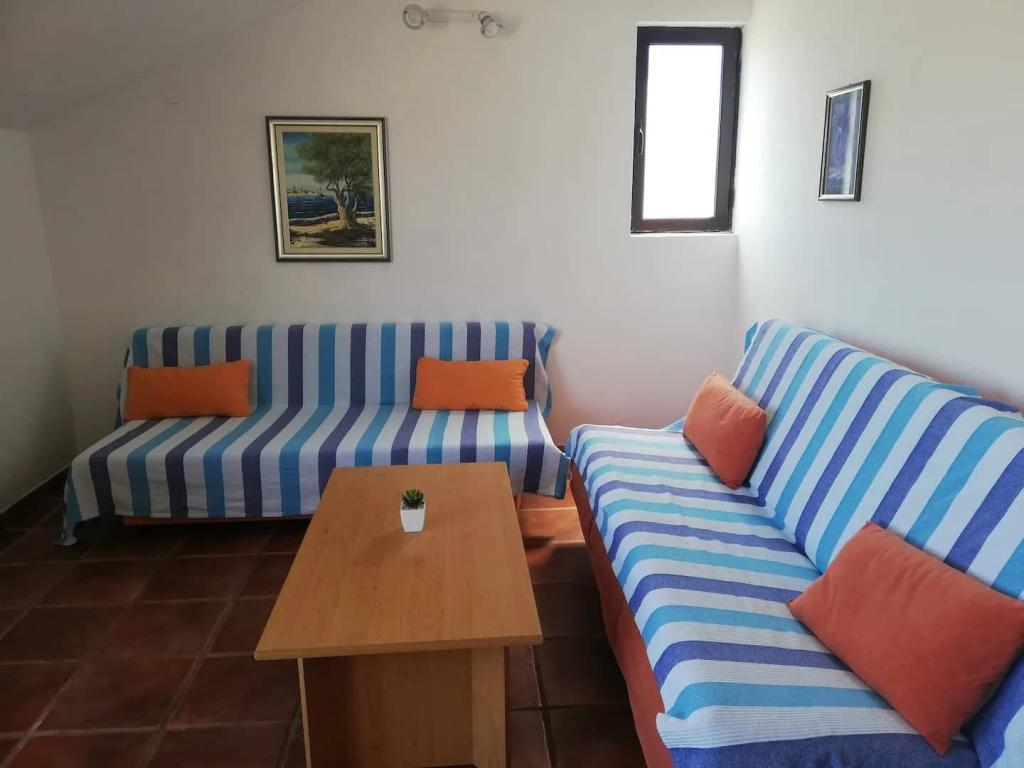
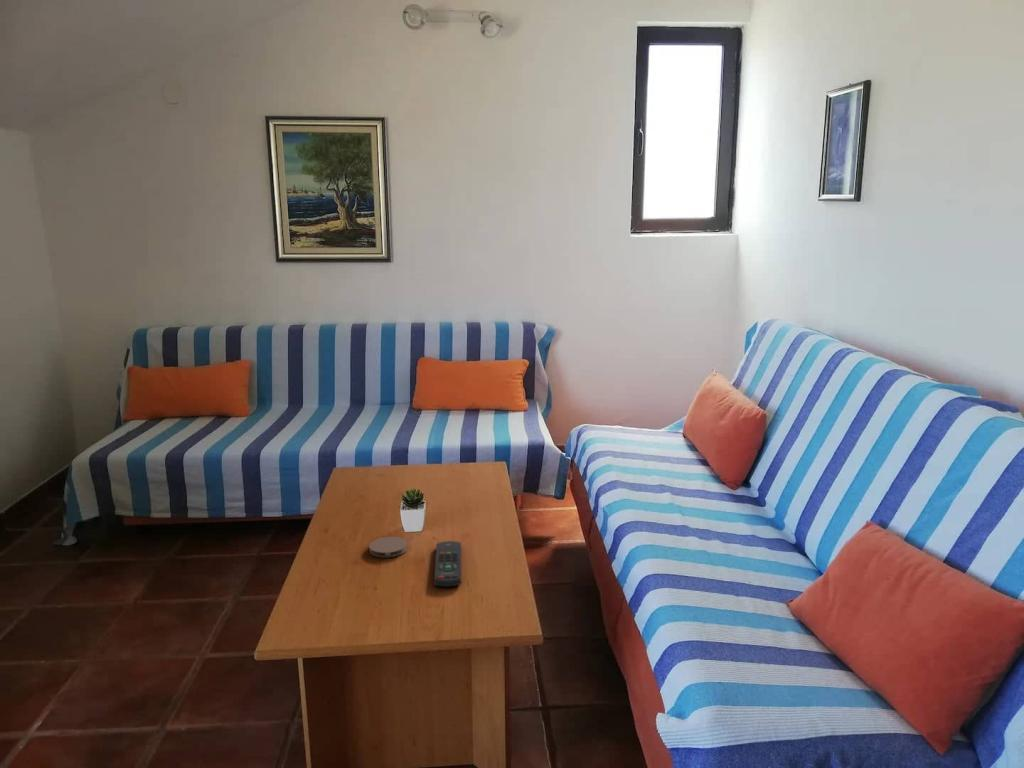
+ coaster [368,536,408,558]
+ remote control [433,540,462,588]
